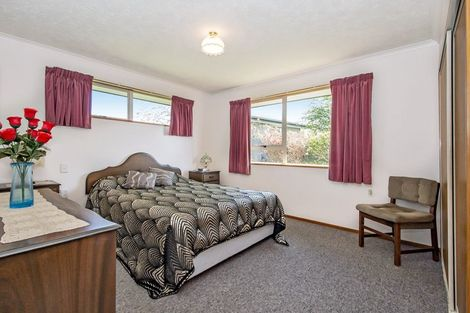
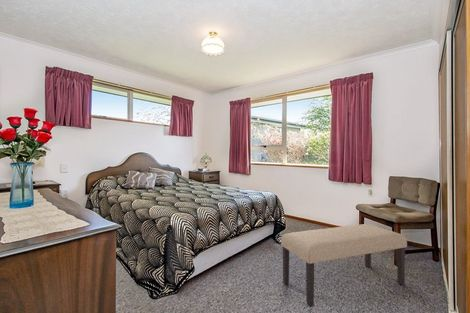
+ bench [280,223,408,308]
